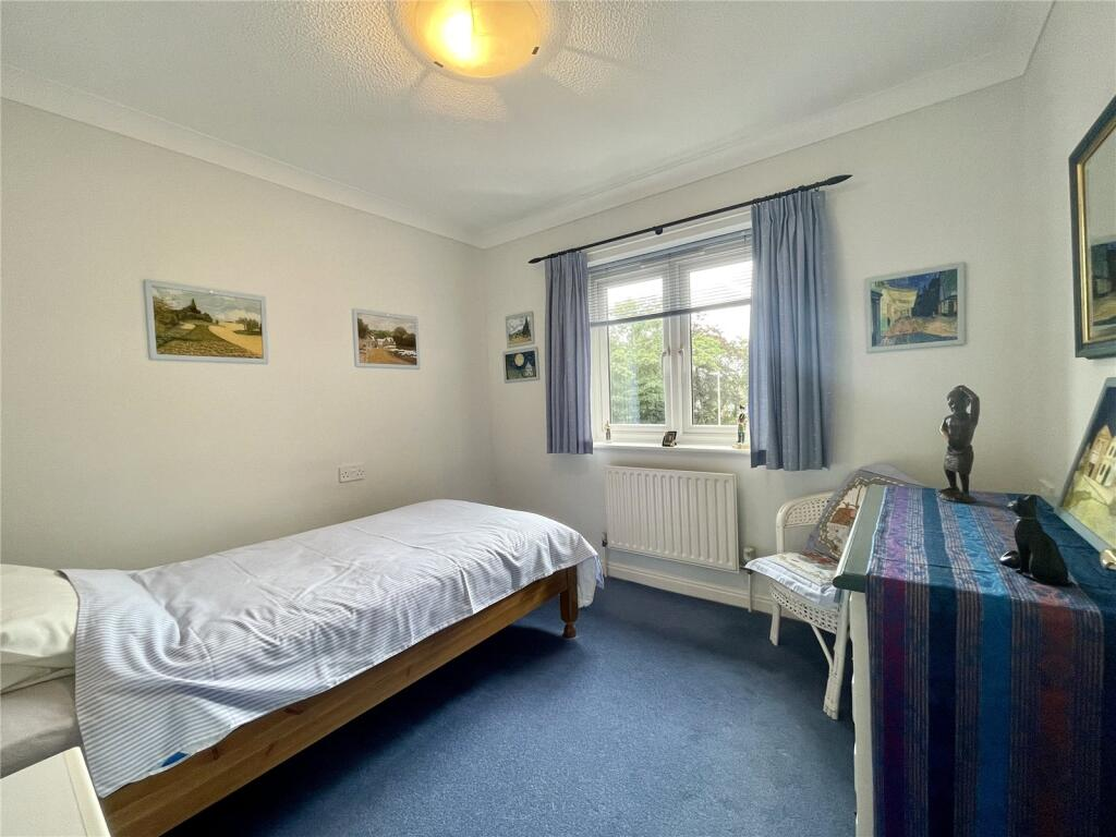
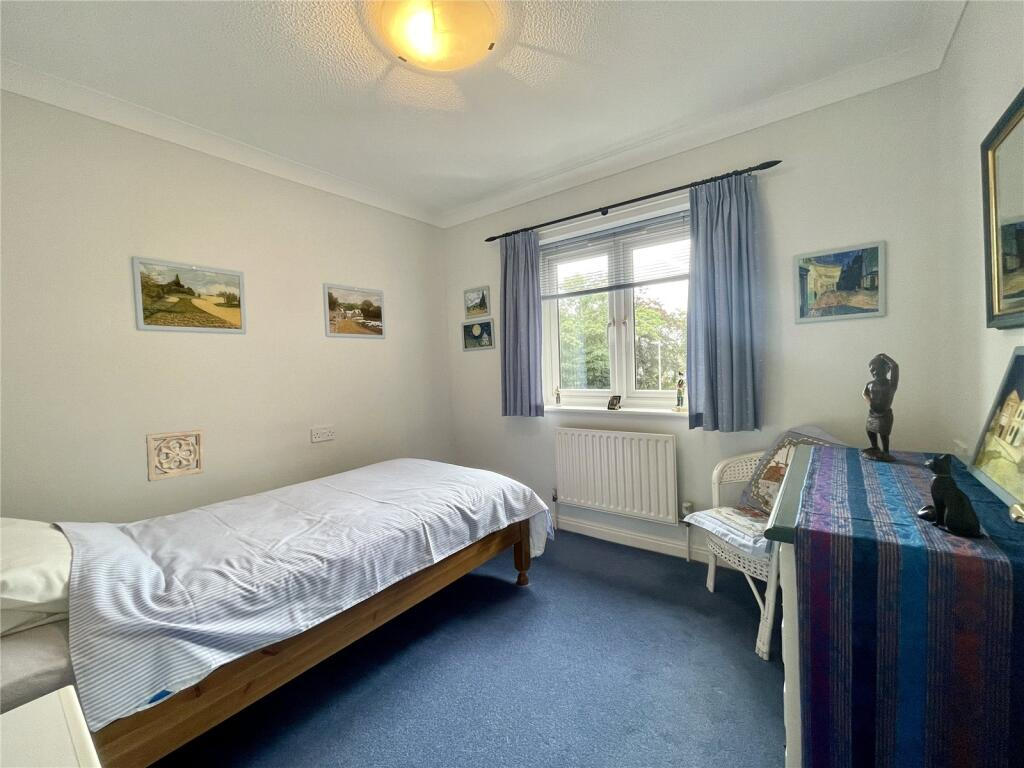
+ wall ornament [145,429,205,483]
